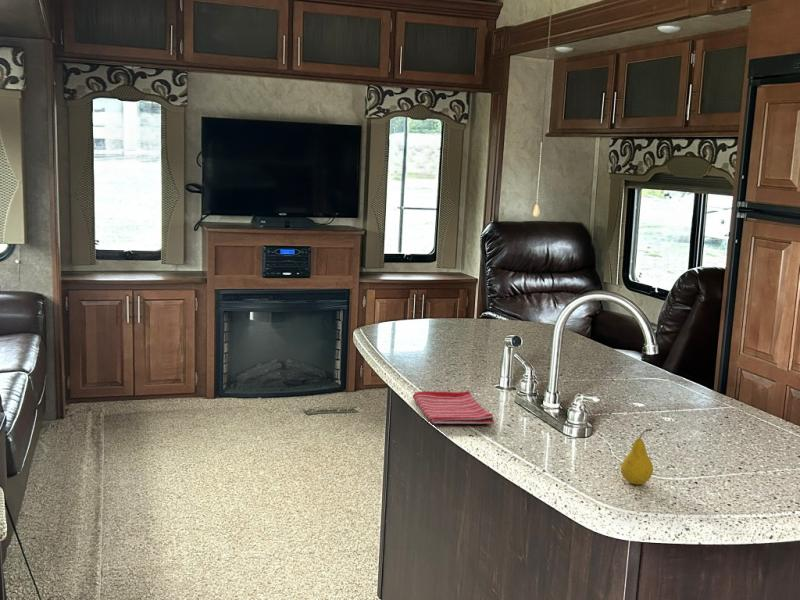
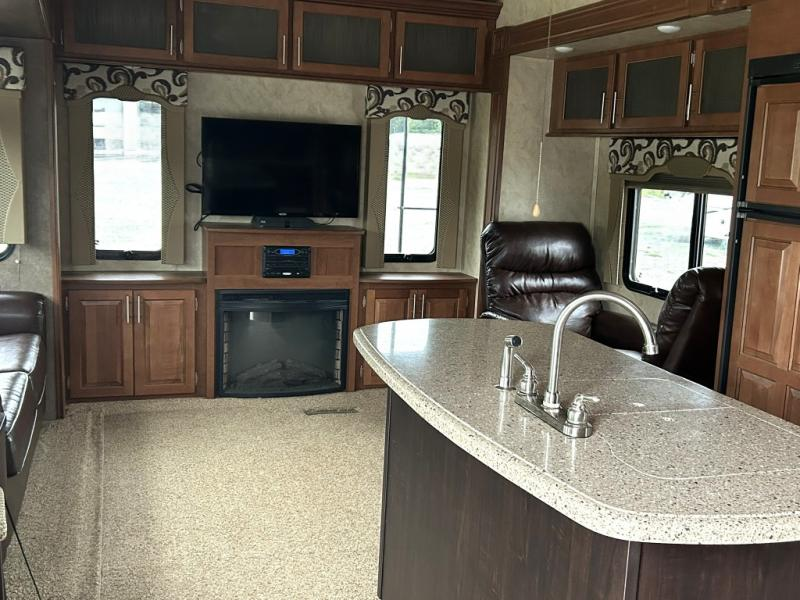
- dish towel [412,390,495,425]
- fruit [620,428,654,486]
